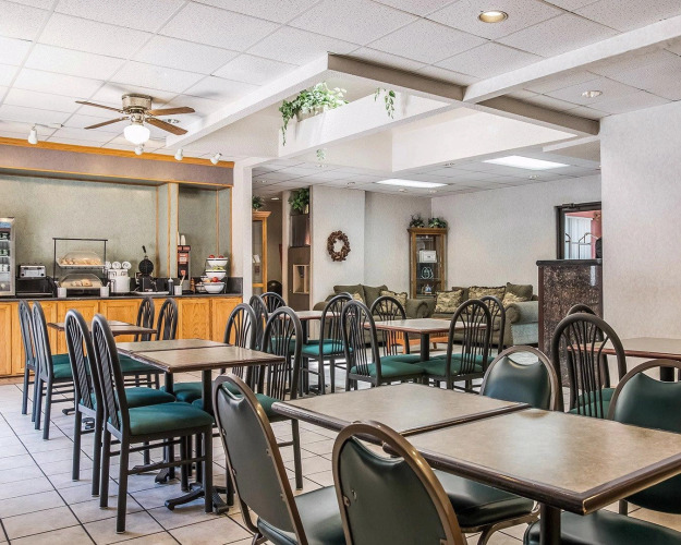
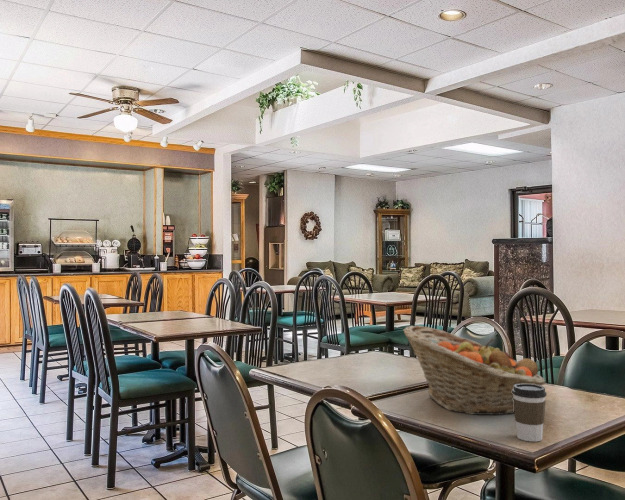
+ coffee cup [512,384,548,443]
+ fruit basket [402,324,546,416]
